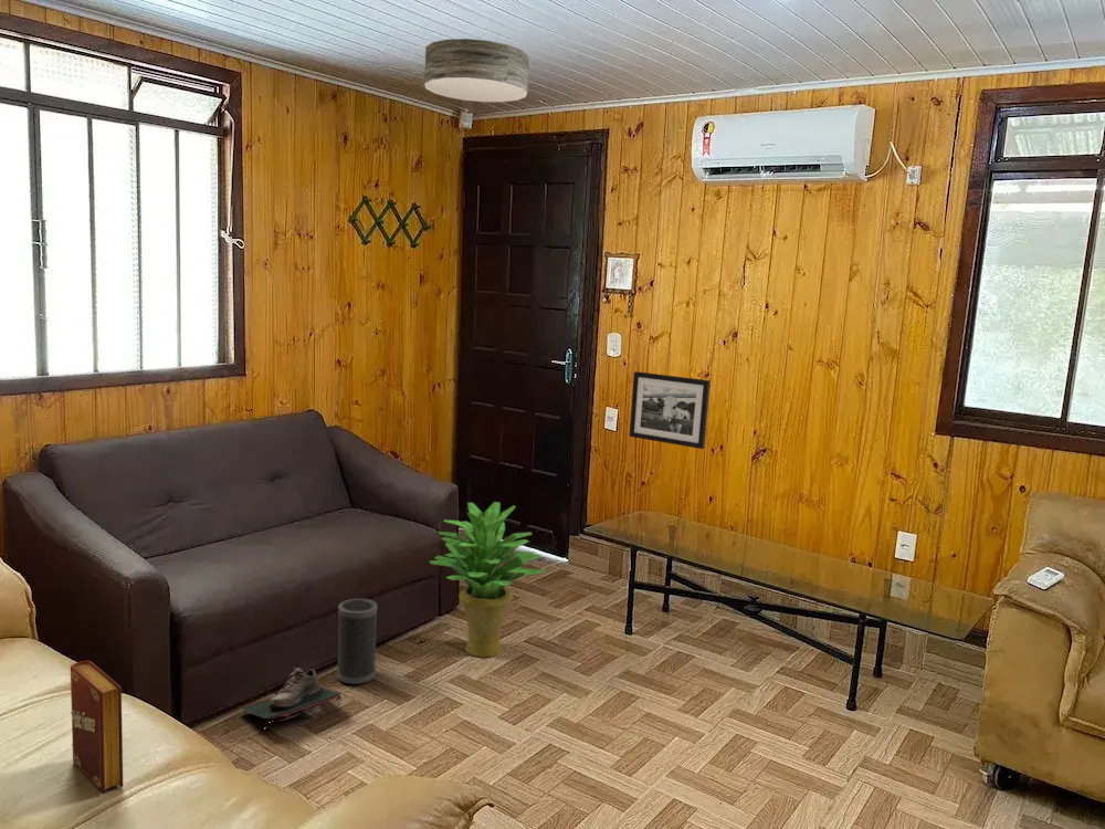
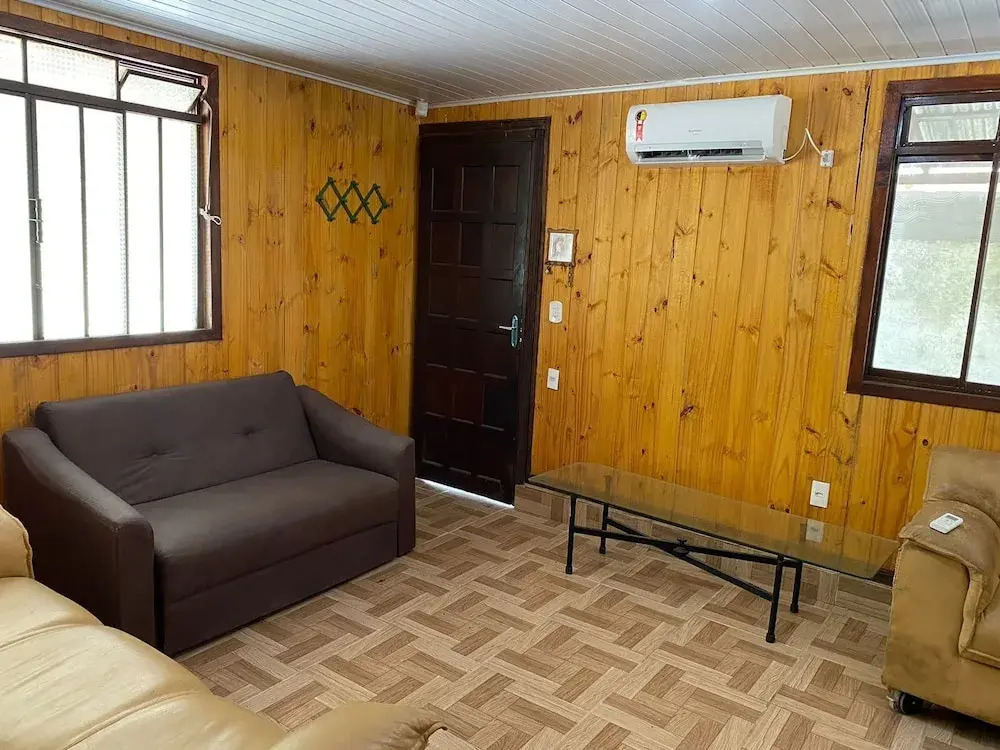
- potted plant [429,501,547,659]
- shoe [238,665,343,722]
- picture frame [629,370,712,450]
- book [69,660,124,796]
- speaker [336,598,378,685]
- ceiling light [423,38,530,103]
